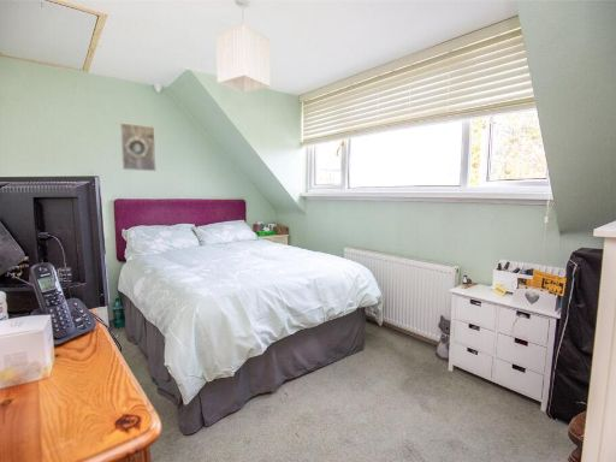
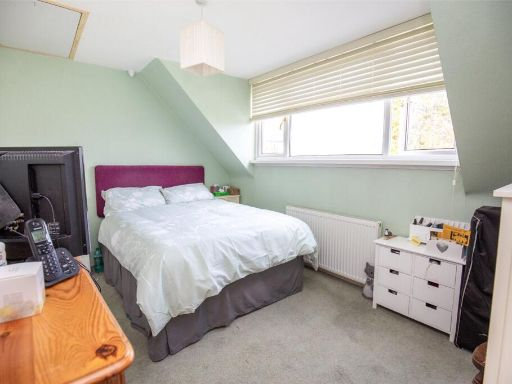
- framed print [119,122,158,172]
